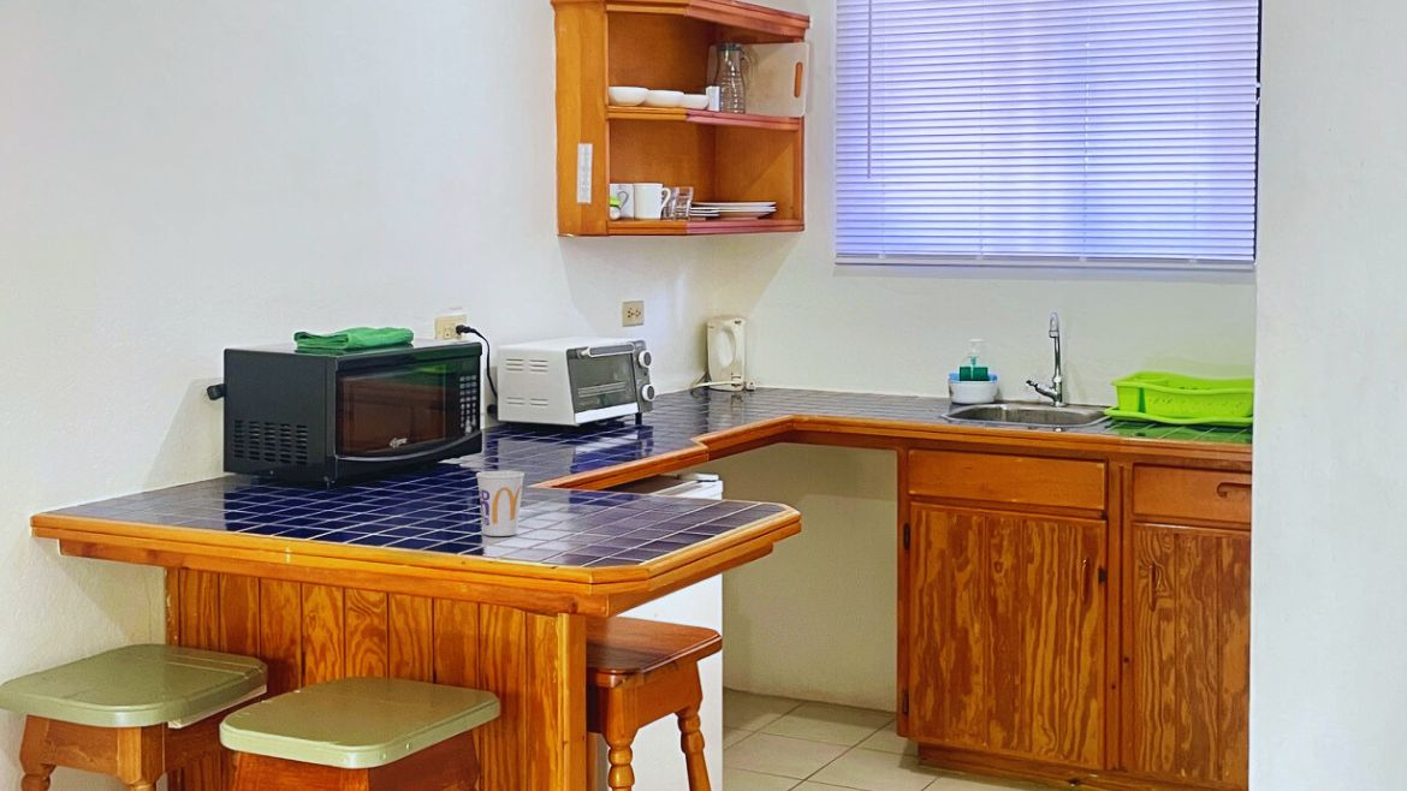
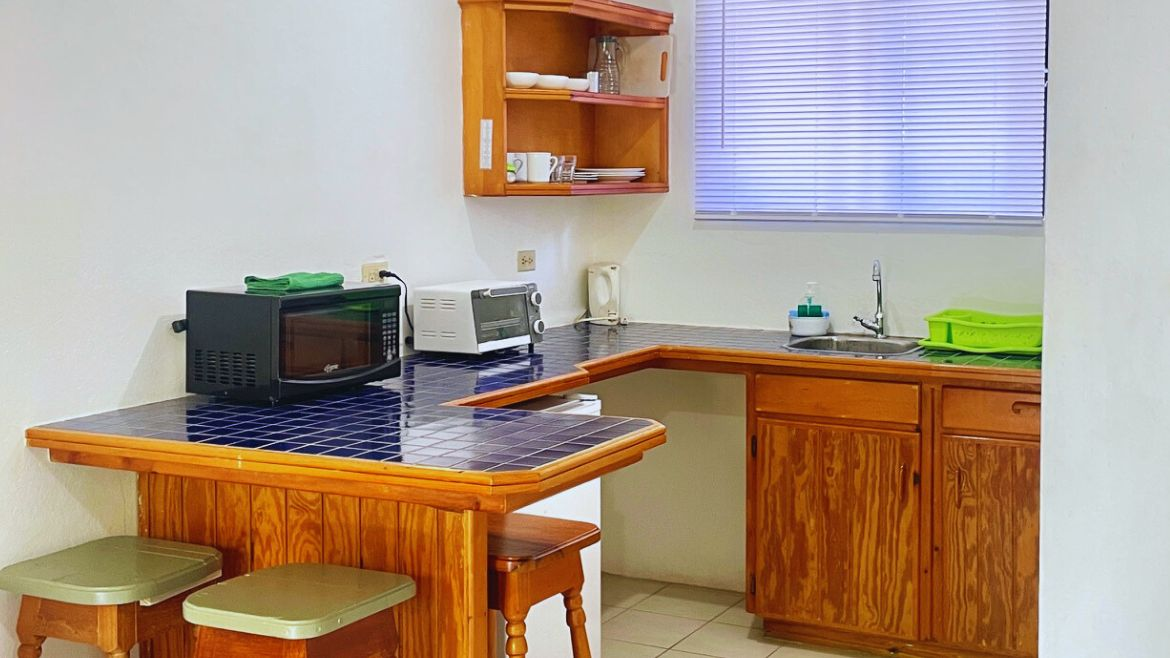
- cup [475,470,526,537]
